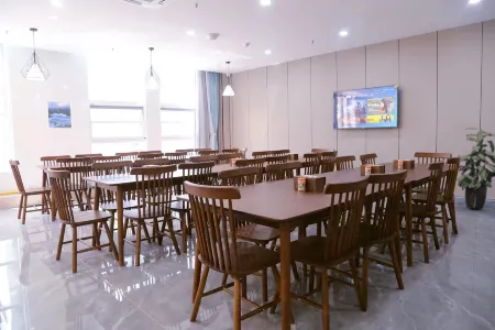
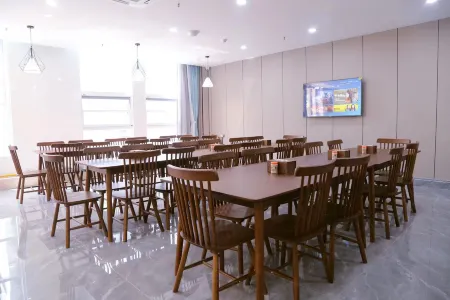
- indoor plant [455,127,495,210]
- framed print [45,99,73,130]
